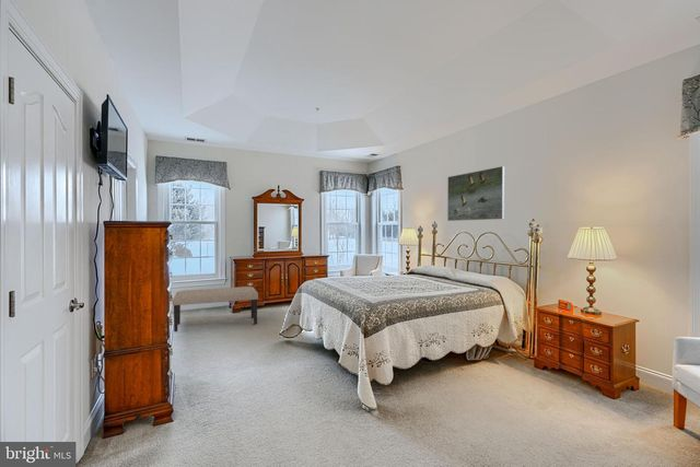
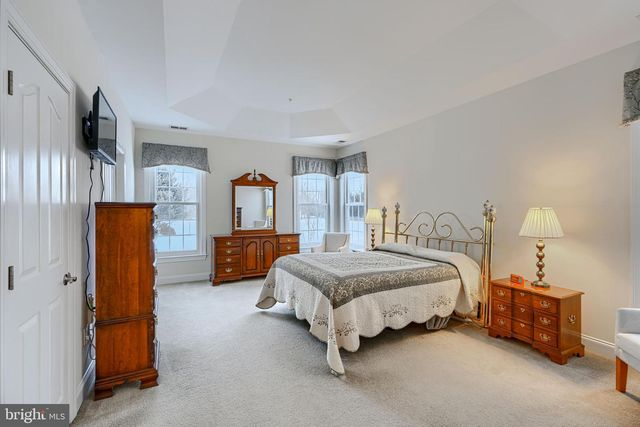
- bench [172,285,259,332]
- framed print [446,165,505,222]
